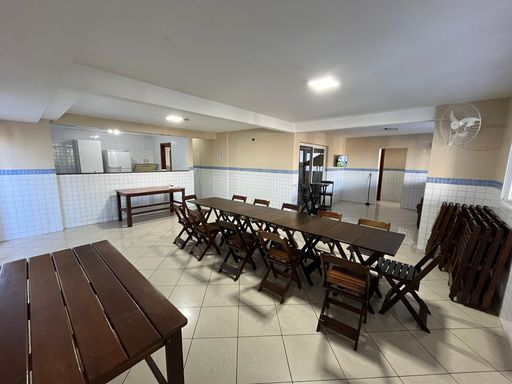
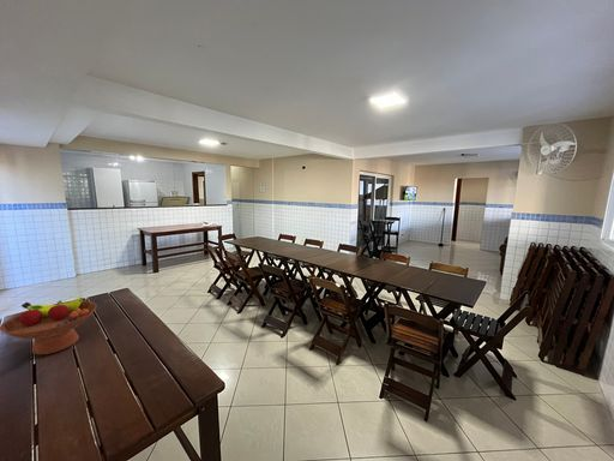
+ fruit bowl [0,297,98,355]
